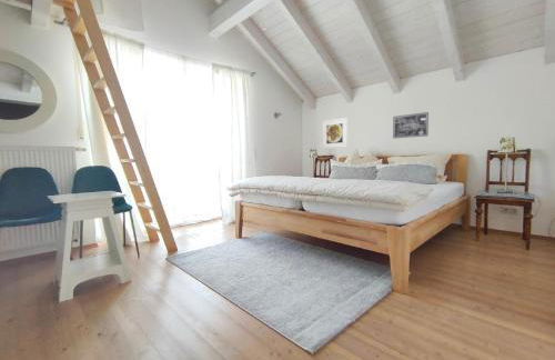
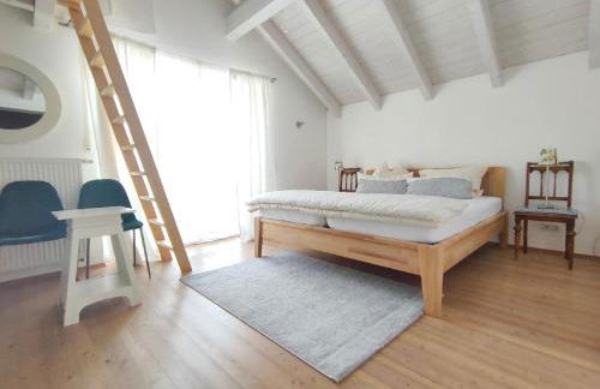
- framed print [322,117,349,149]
- wall art [392,111,430,140]
